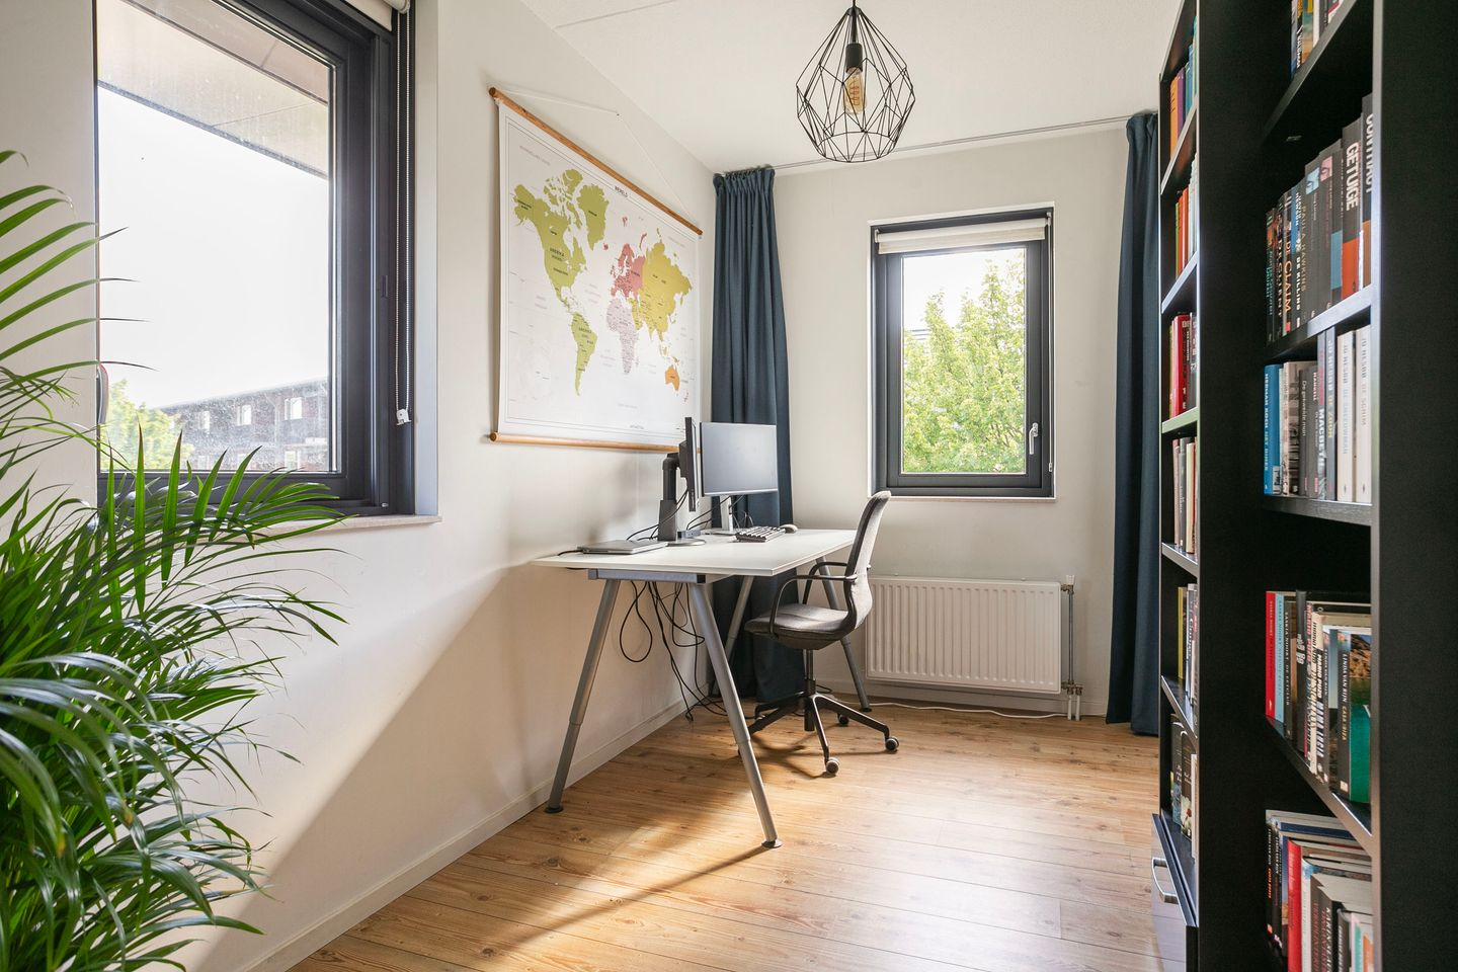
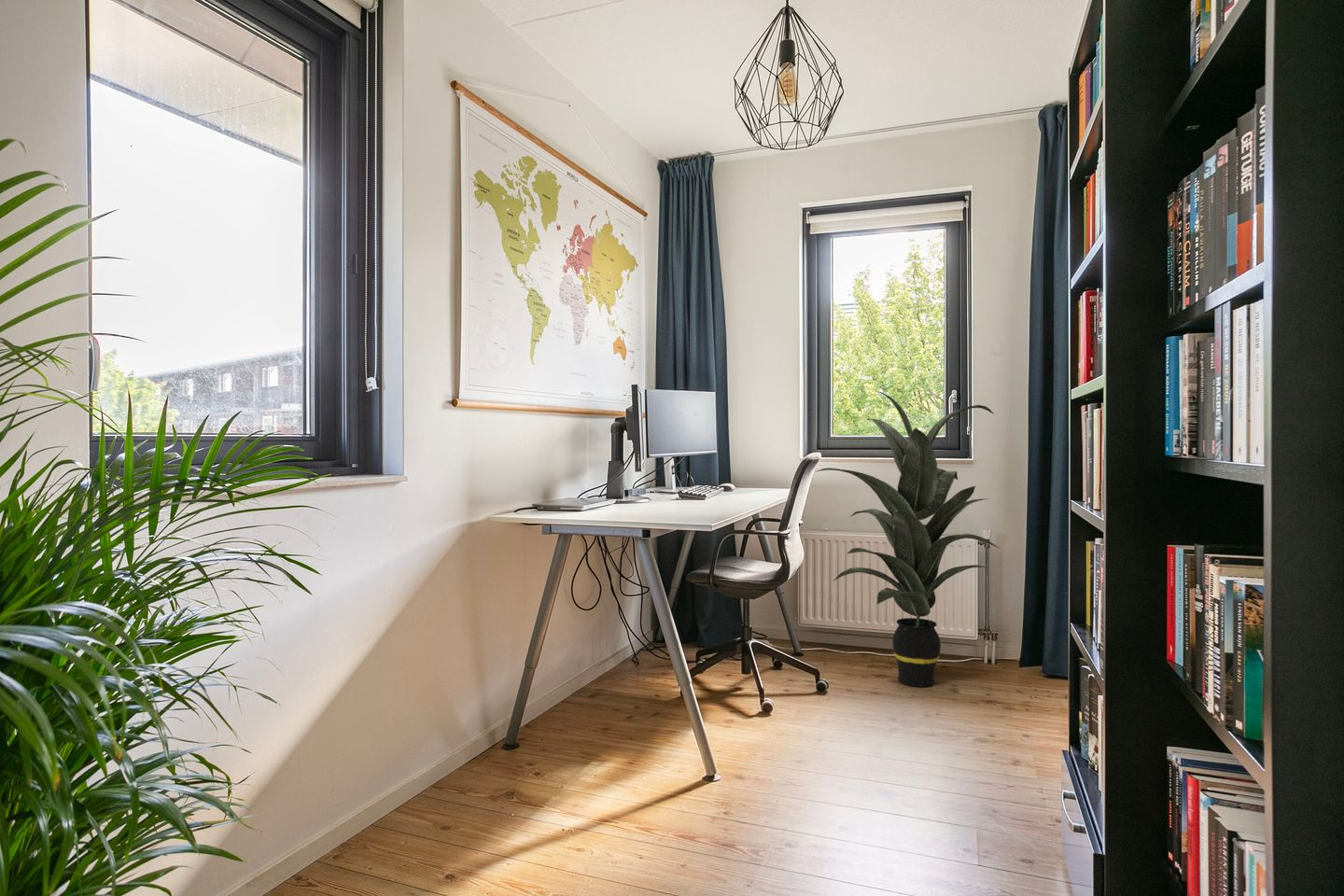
+ indoor plant [816,390,1000,688]
